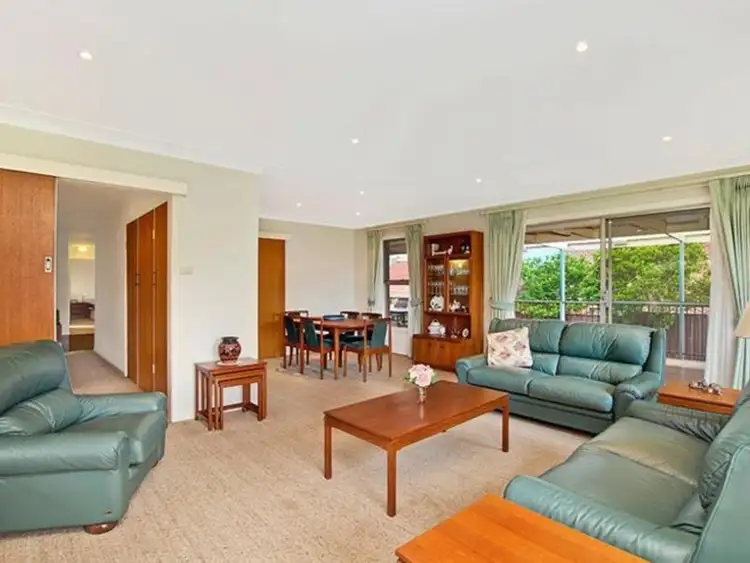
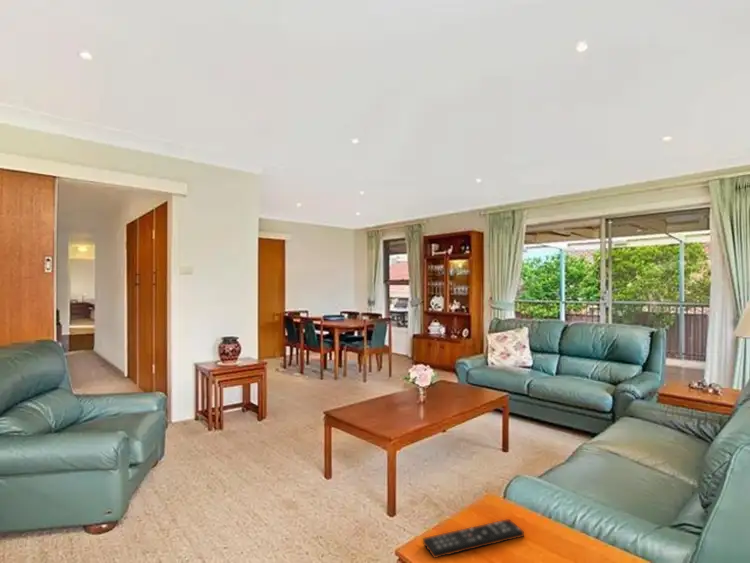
+ remote control [422,518,525,559]
